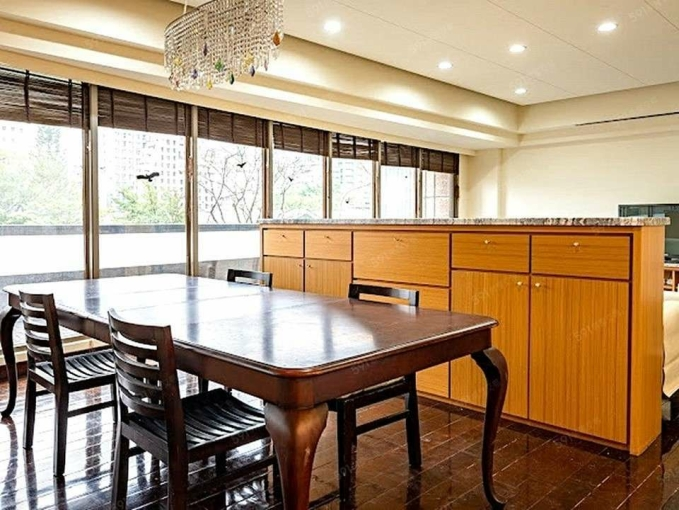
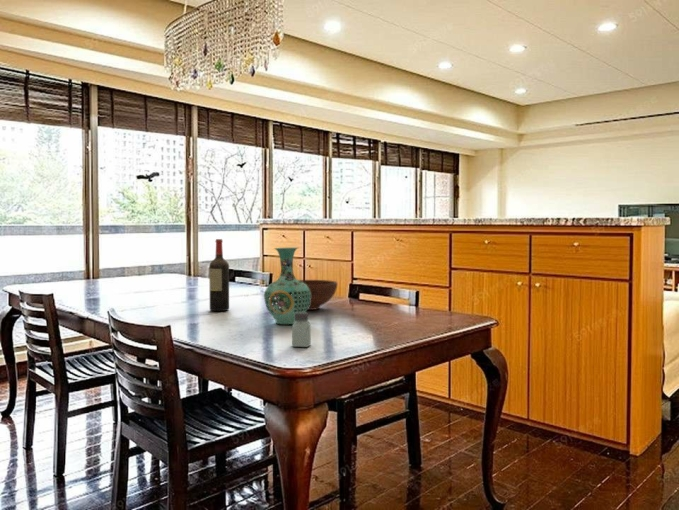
+ vase [263,247,311,325]
+ bowl [291,279,338,311]
+ saltshaker [291,312,312,348]
+ wine bottle [208,238,230,312]
